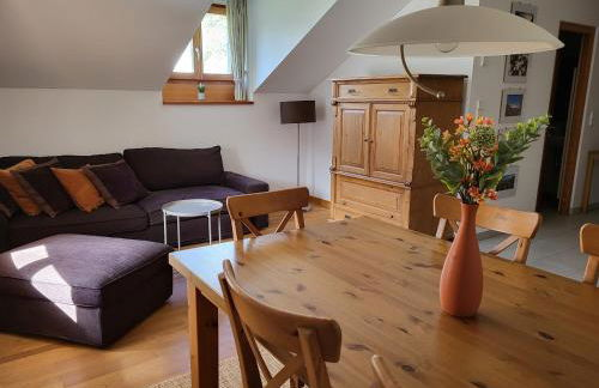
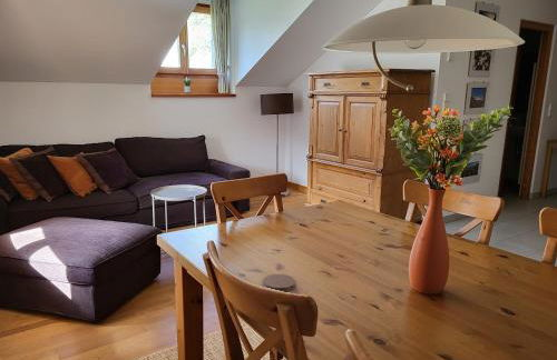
+ coaster [262,273,296,293]
